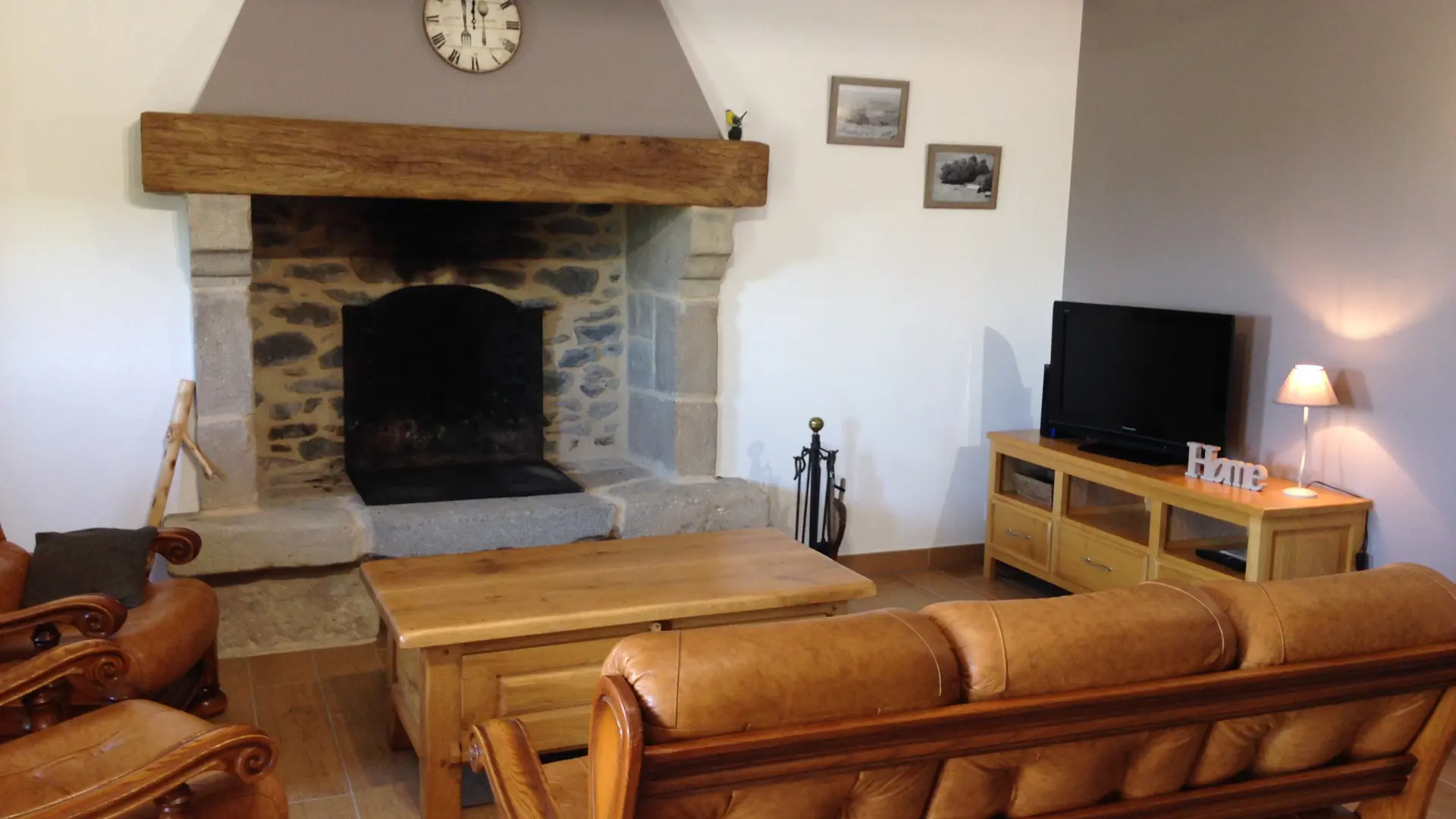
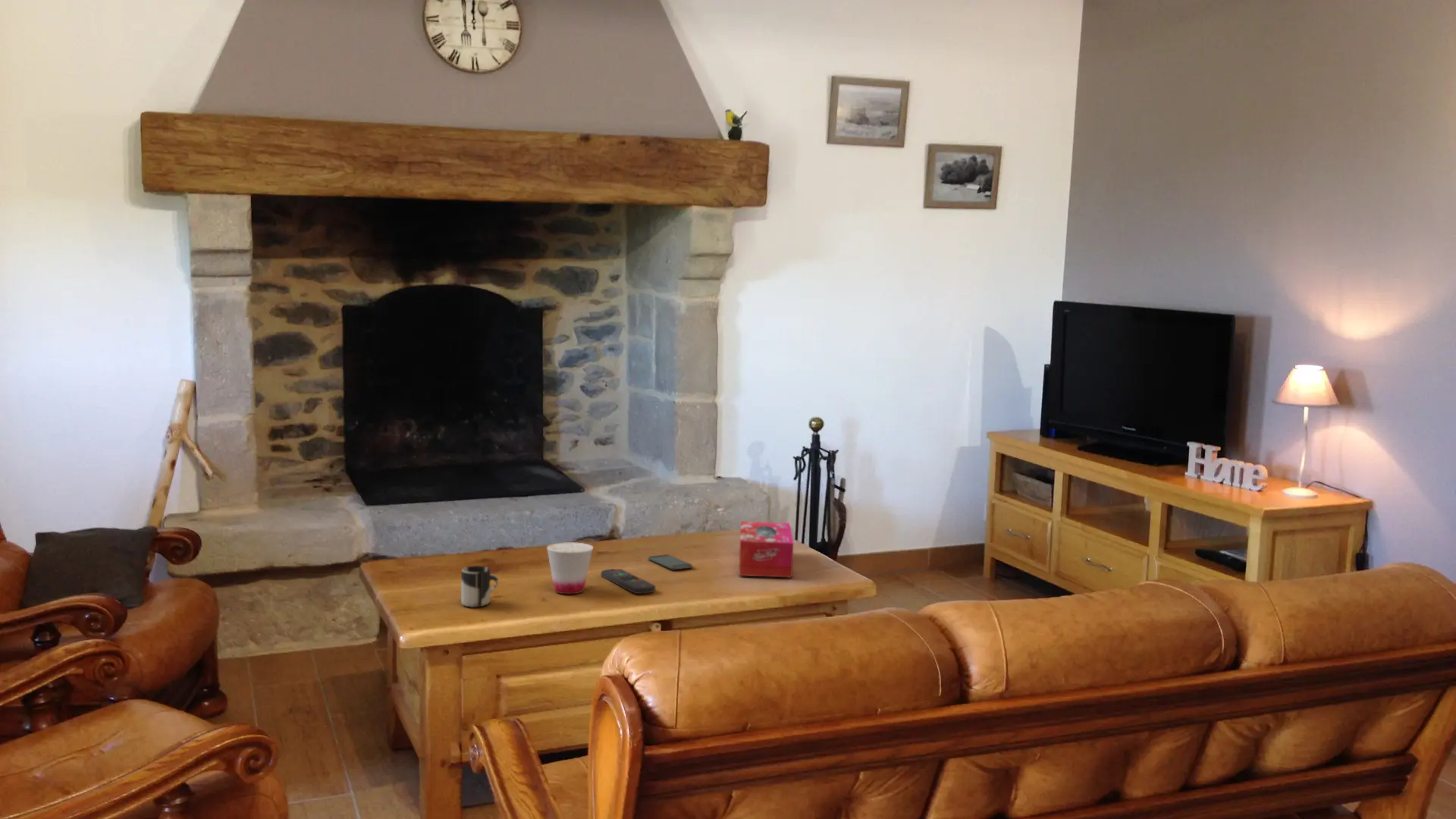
+ remote control [600,568,656,595]
+ smartphone [647,554,693,571]
+ tissue box [739,520,794,579]
+ cup [460,565,499,607]
+ cup [546,541,594,595]
